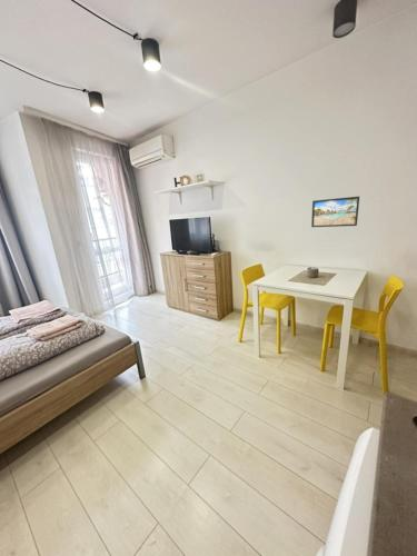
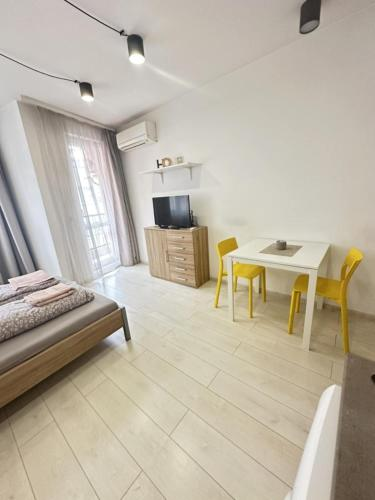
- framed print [310,196,360,228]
